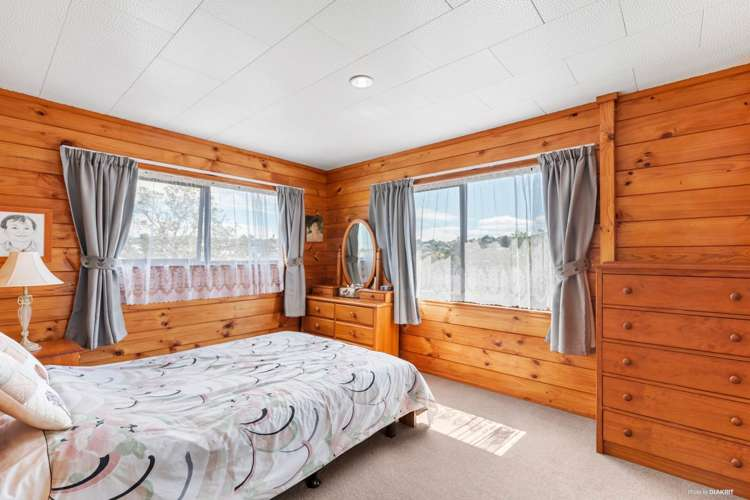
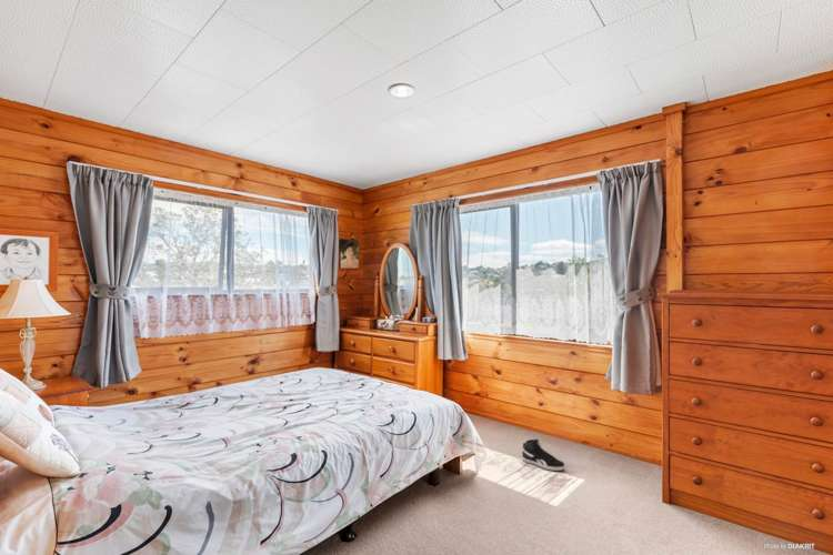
+ sneaker [521,437,566,472]
